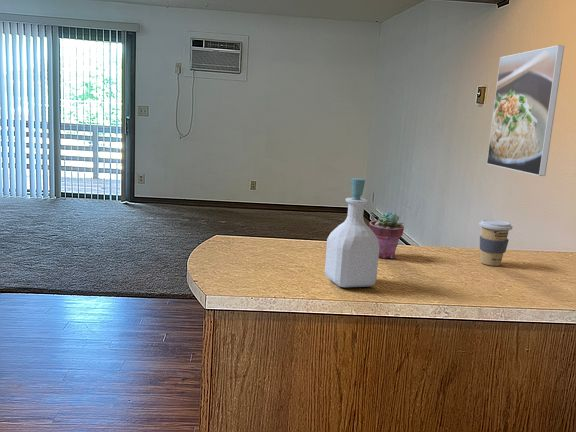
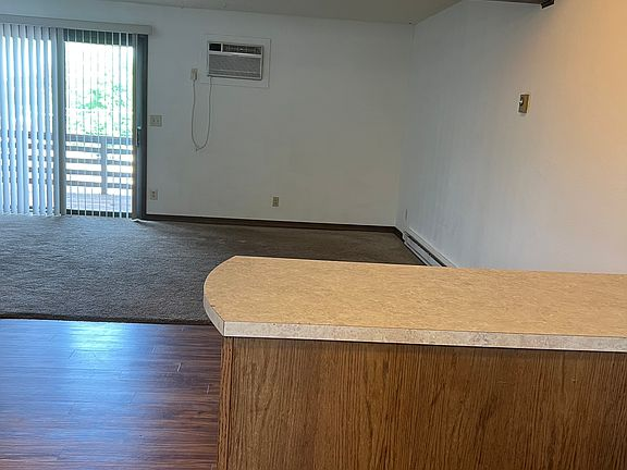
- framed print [486,44,565,177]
- soap bottle [324,177,380,288]
- potted succulent [368,211,405,259]
- coffee cup [478,218,513,267]
